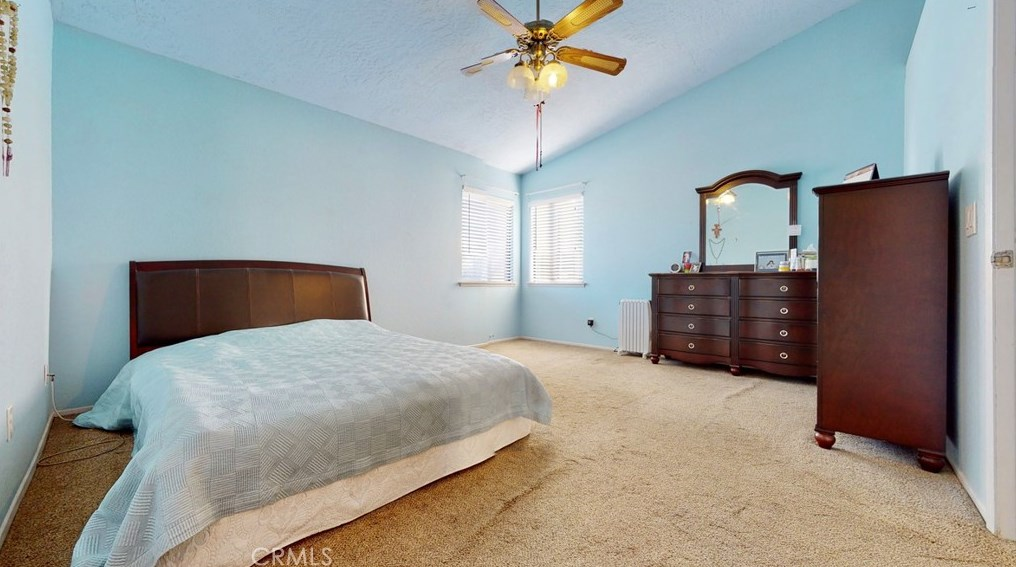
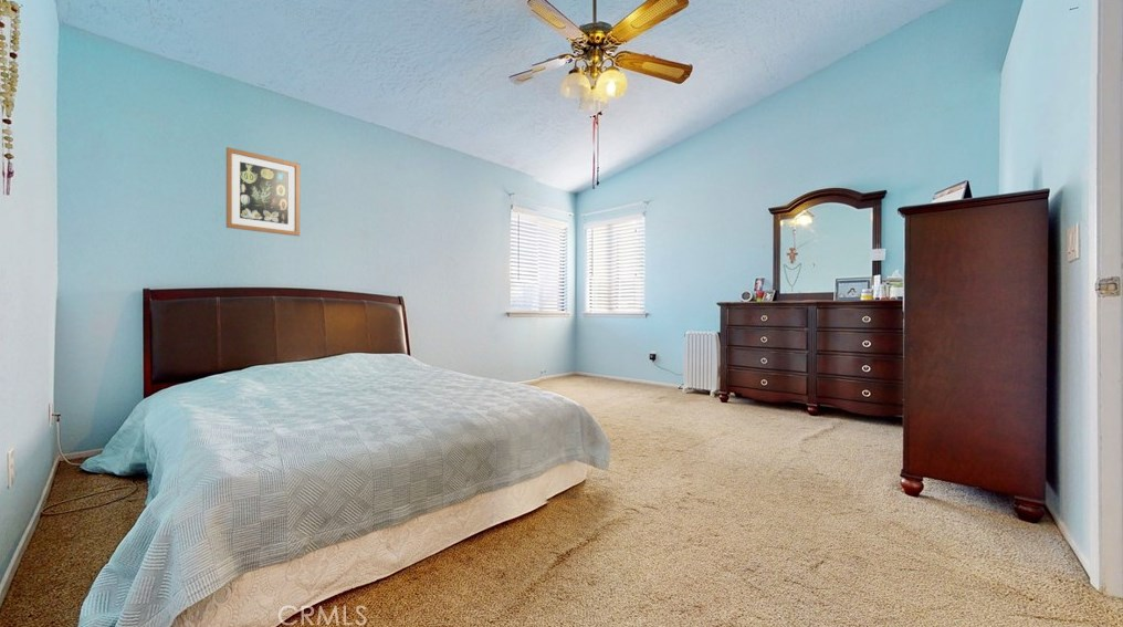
+ wall art [225,146,301,238]
